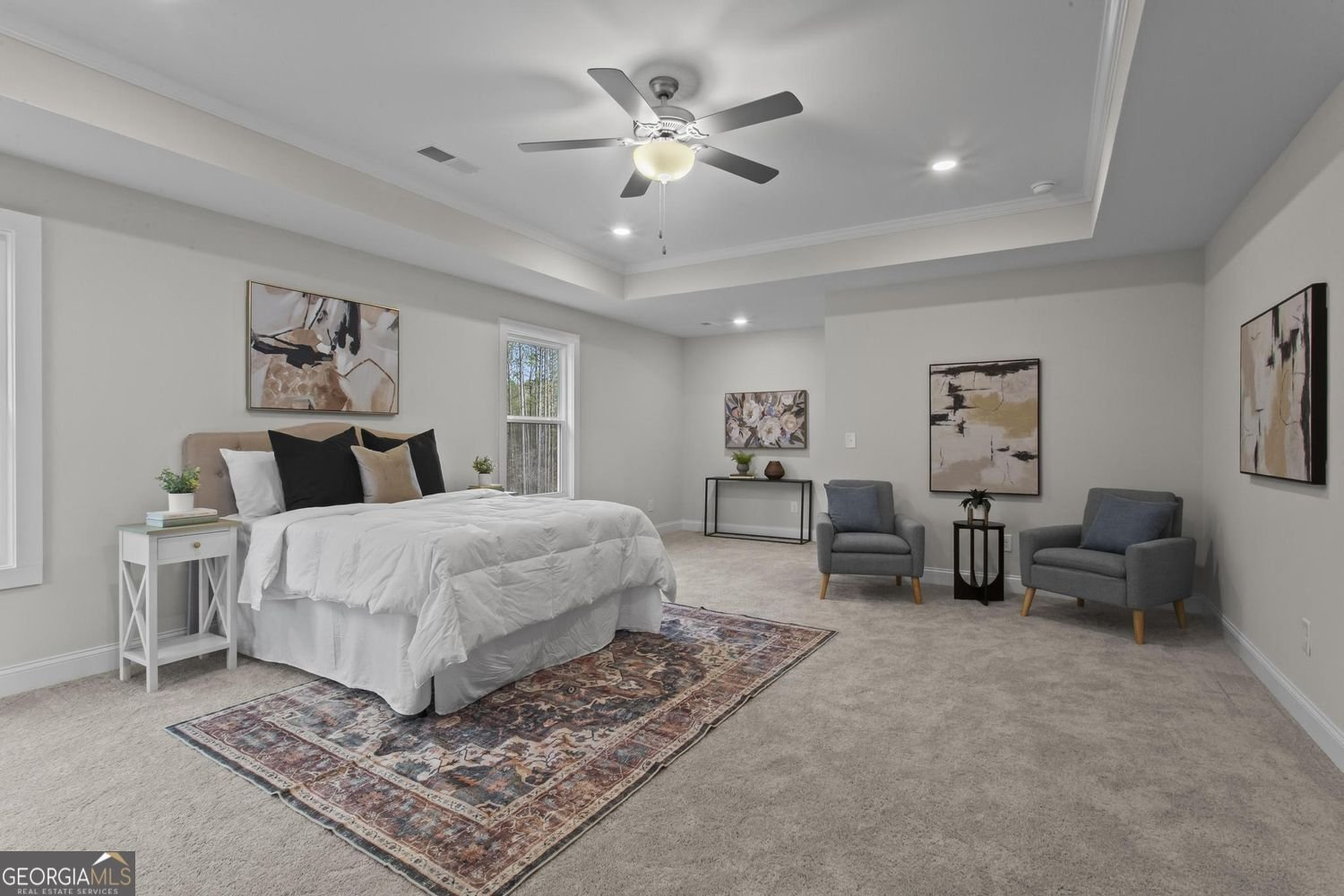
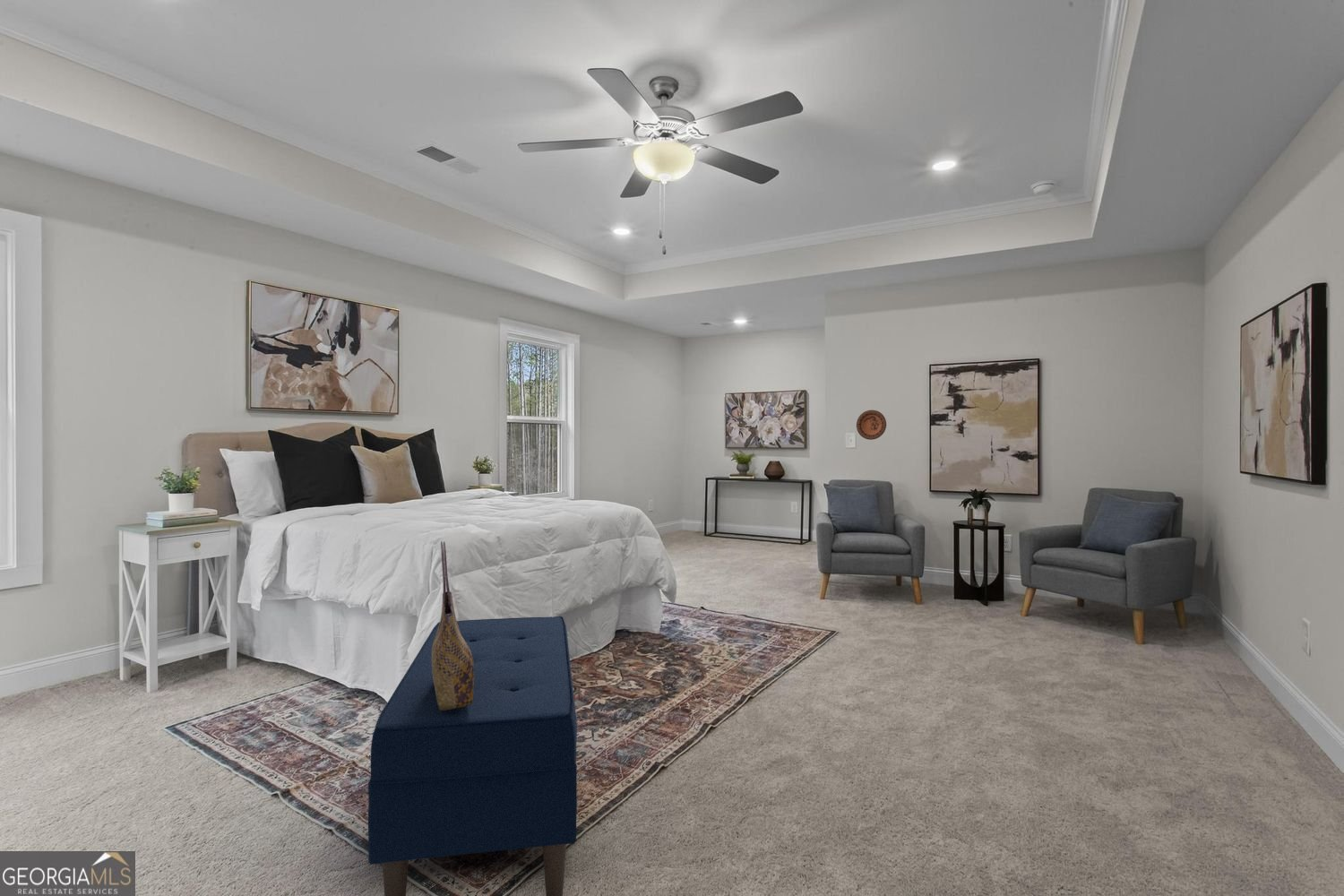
+ tote bag [432,540,474,711]
+ decorative plate [856,409,887,441]
+ bench [367,616,578,896]
